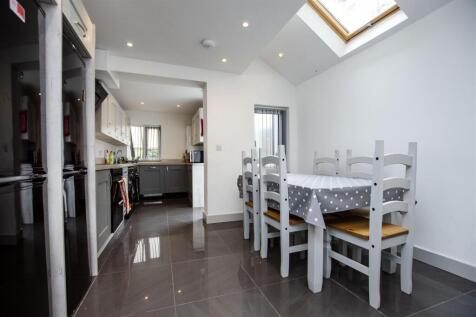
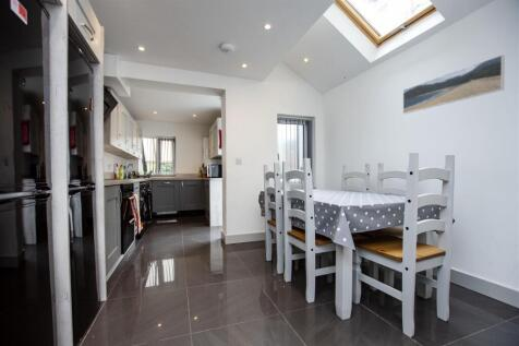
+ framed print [402,53,506,115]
